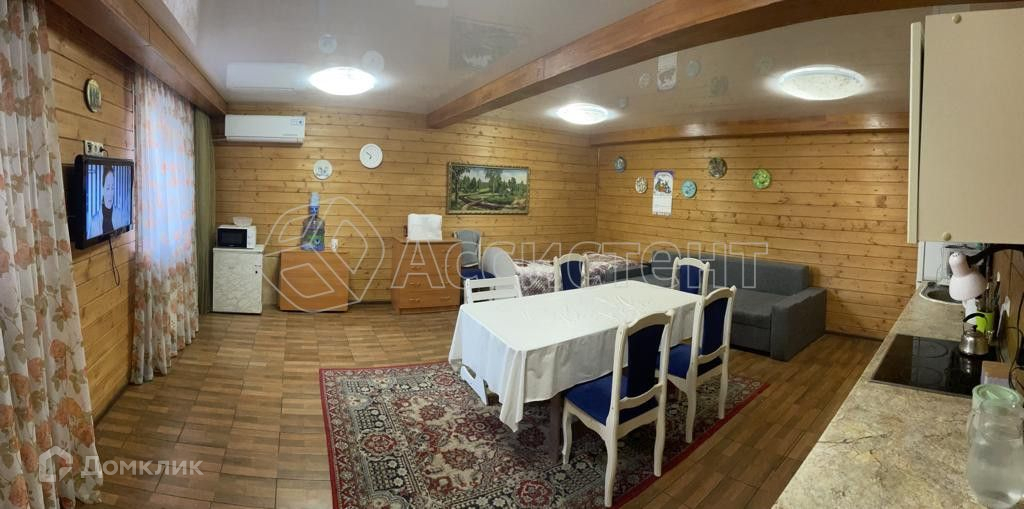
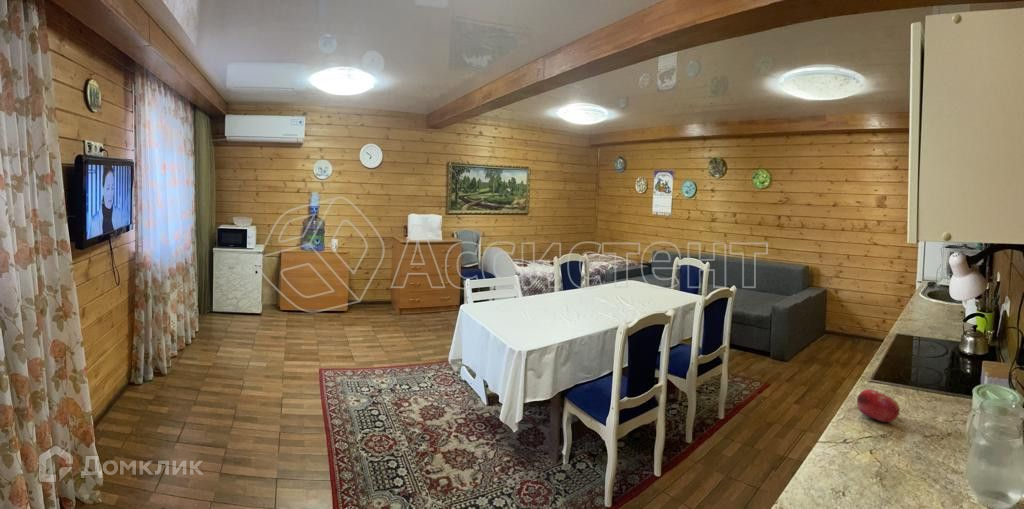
+ fruit [856,388,901,423]
